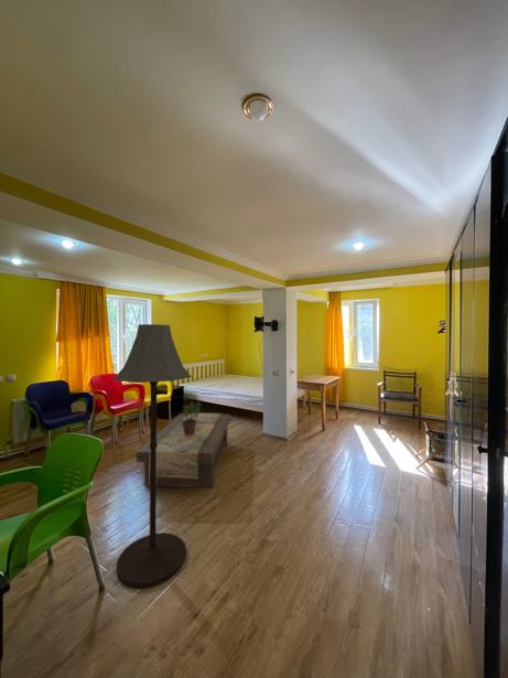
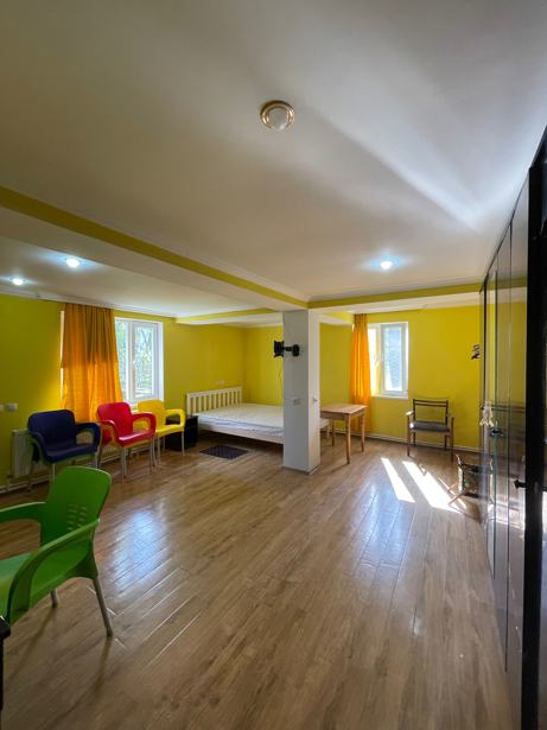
- floor lamp [112,323,193,589]
- coffee table [136,412,231,488]
- potted plant [181,401,203,435]
